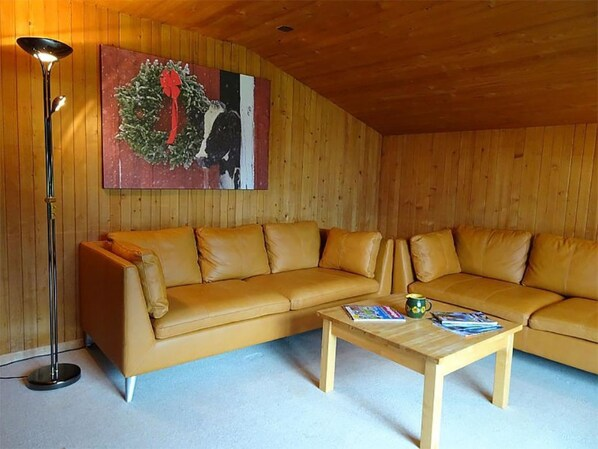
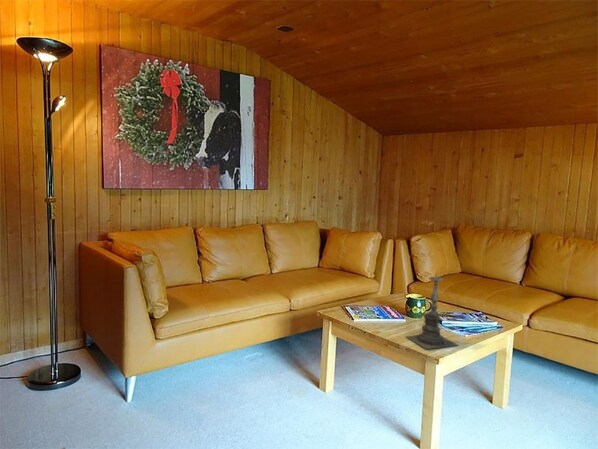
+ candle holder [404,270,459,350]
